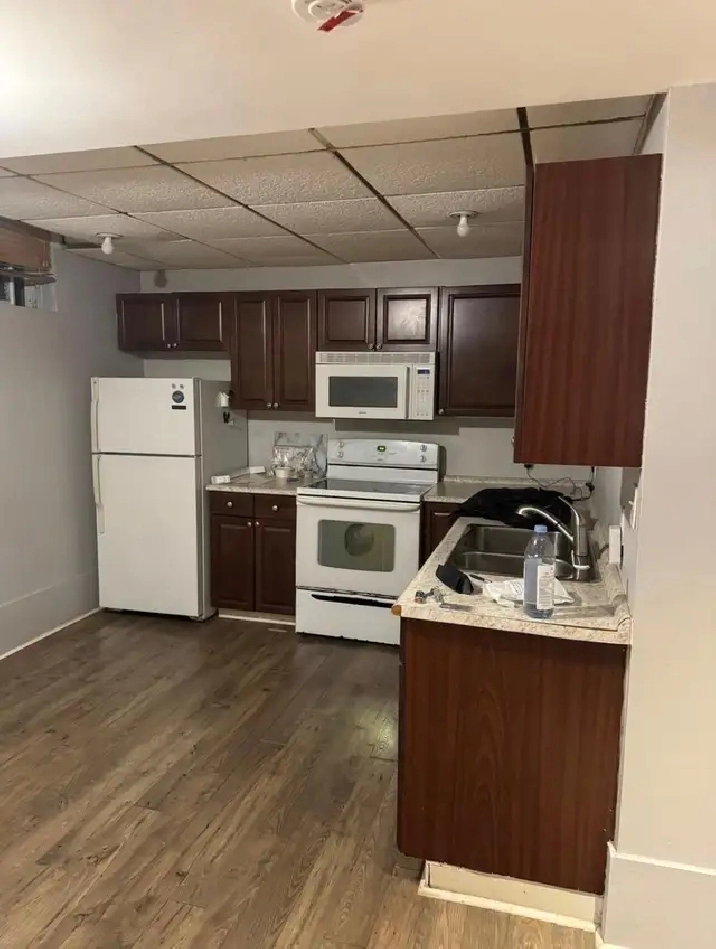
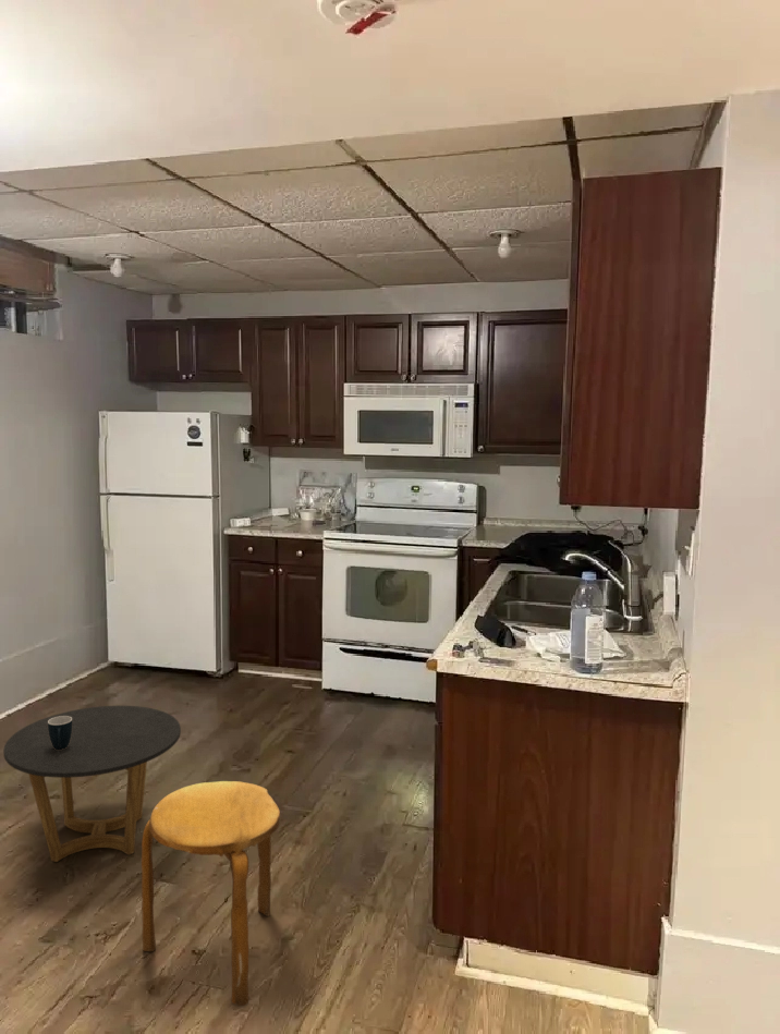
+ side table [2,705,182,863]
+ stool [141,780,281,1007]
+ mug [48,716,72,750]
